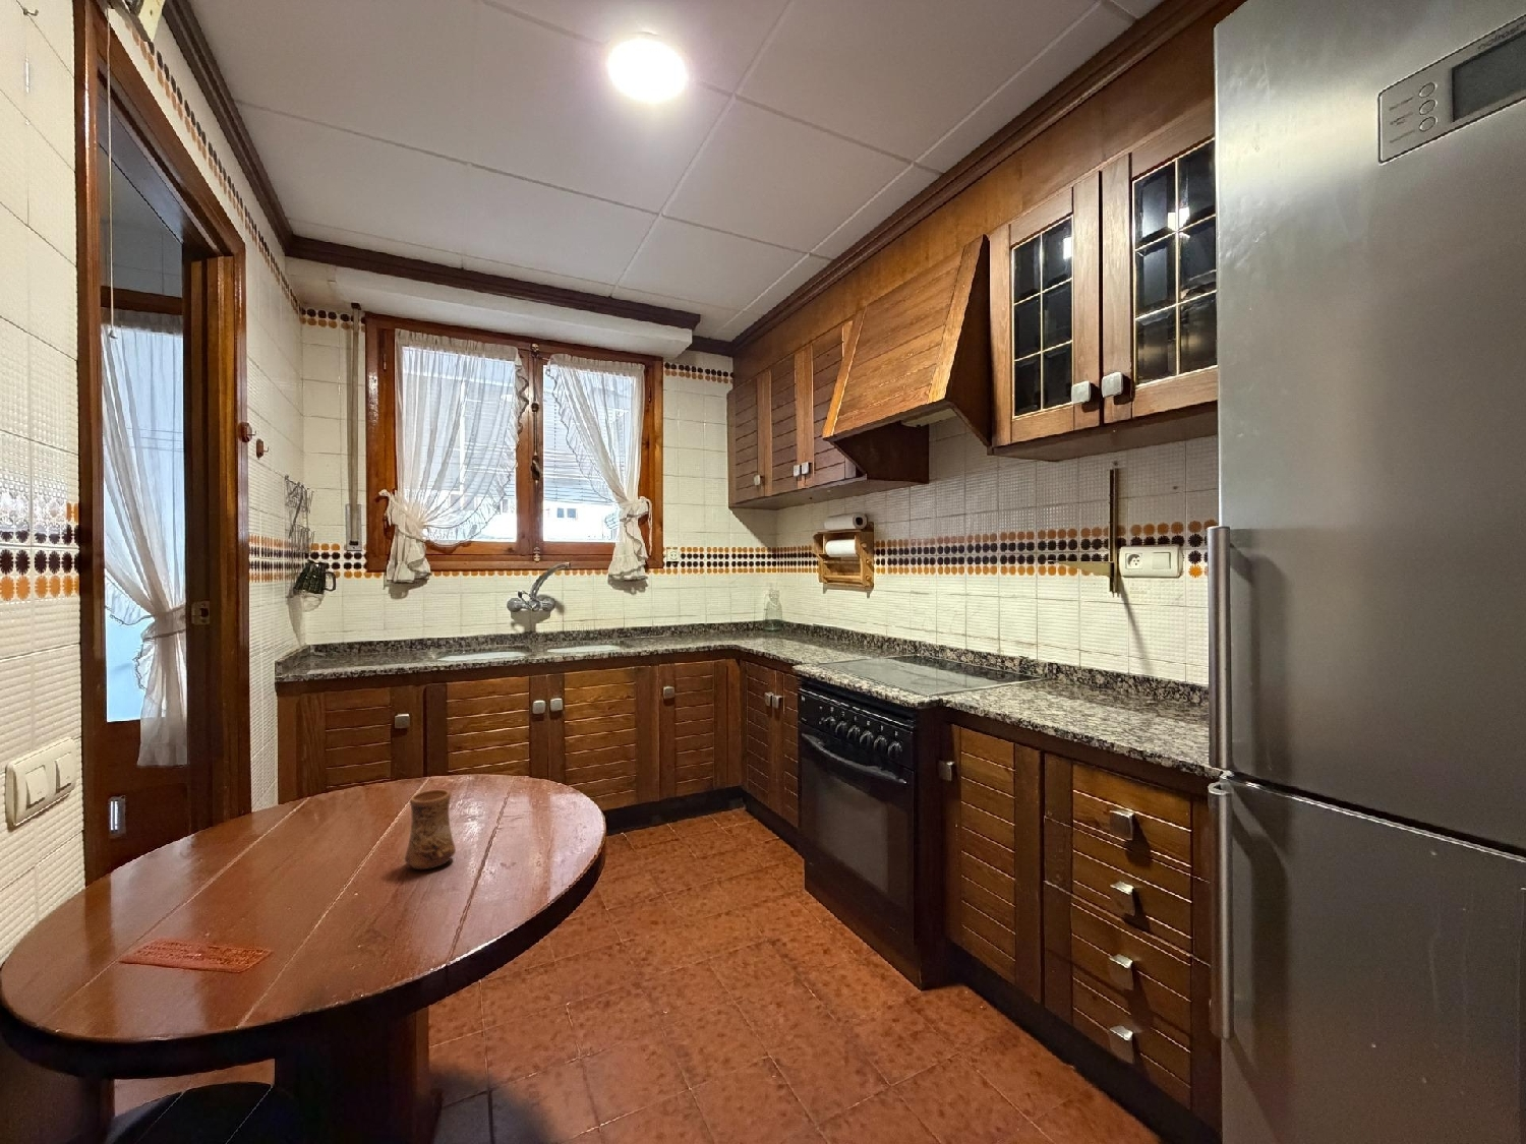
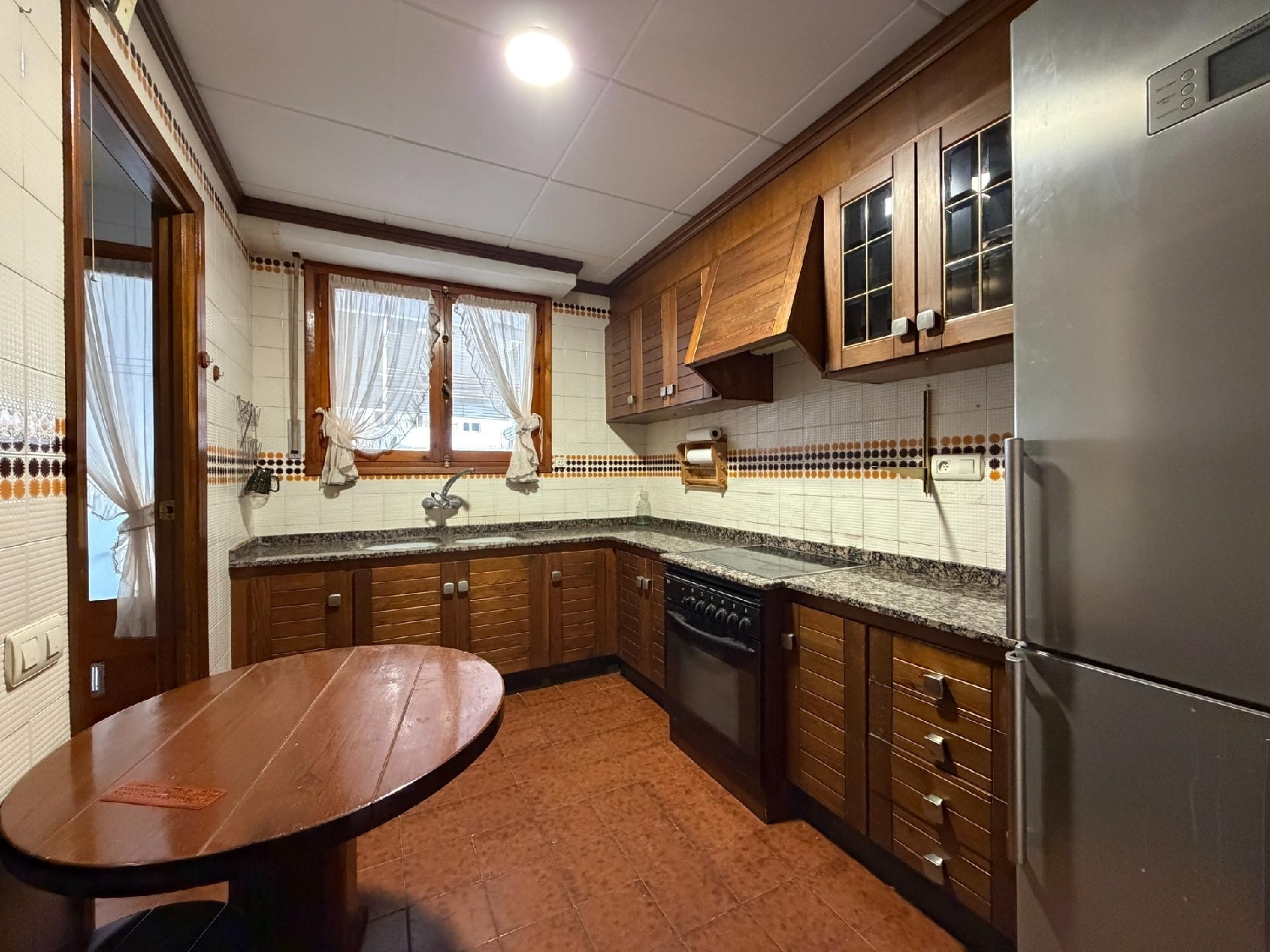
- cup [404,790,457,870]
